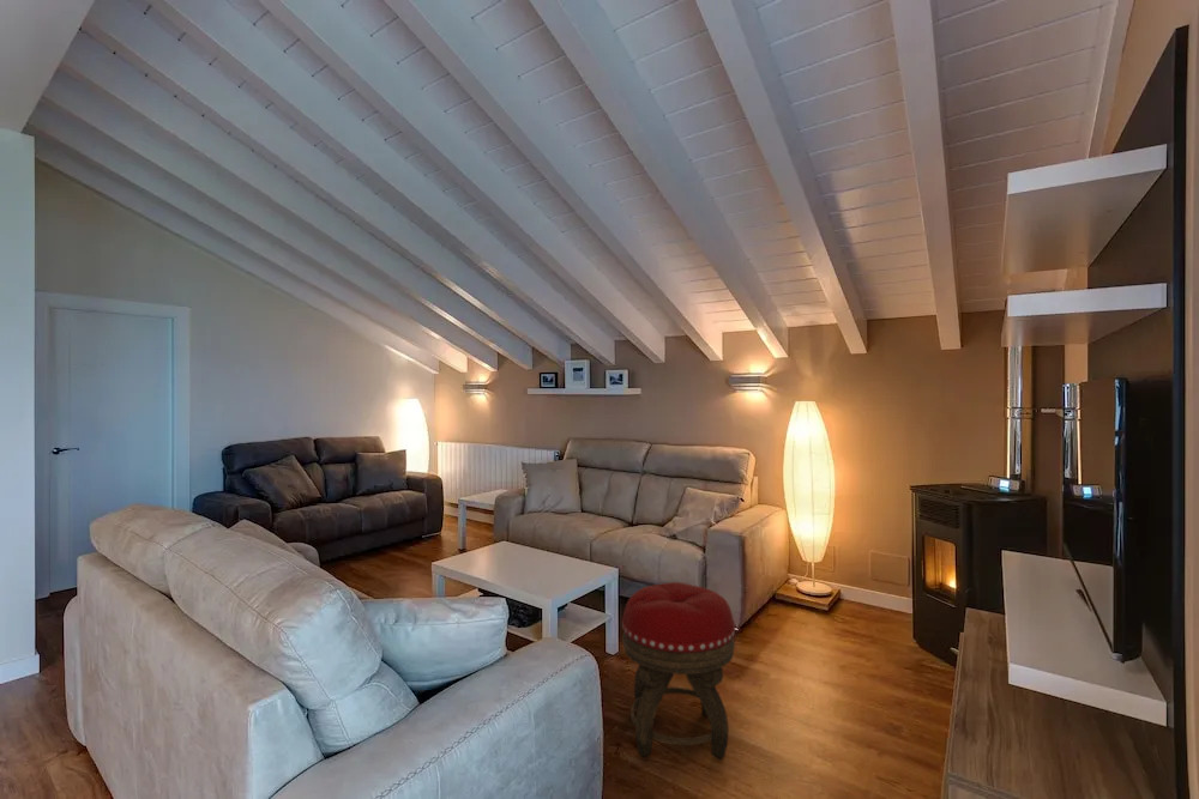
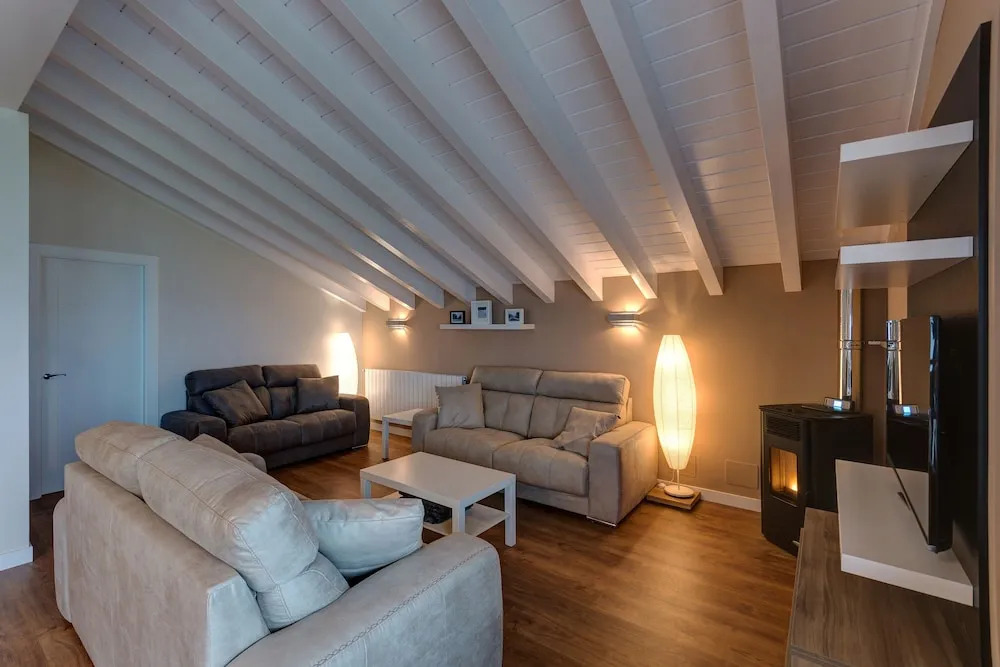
- footstool [621,581,736,759]
